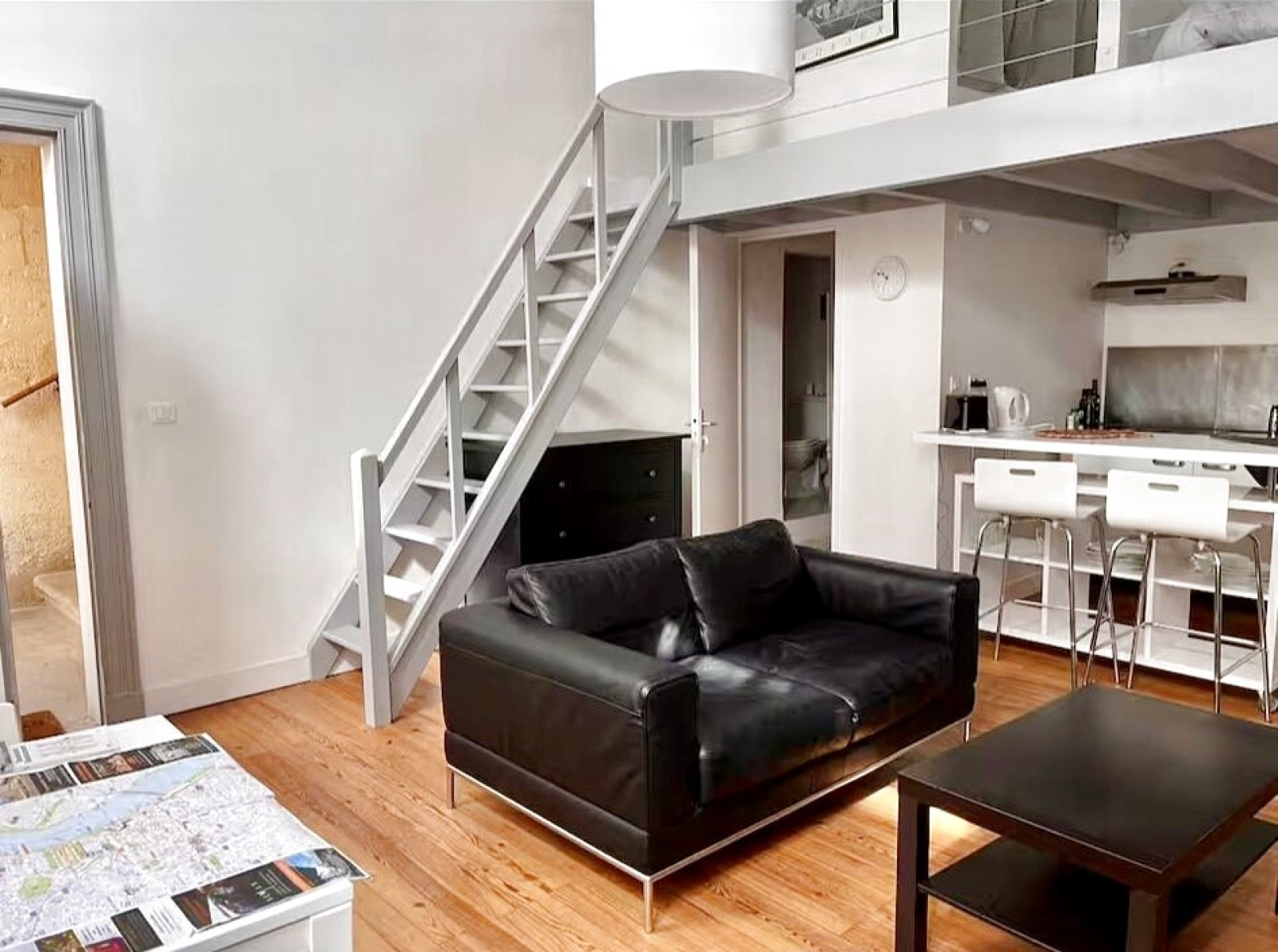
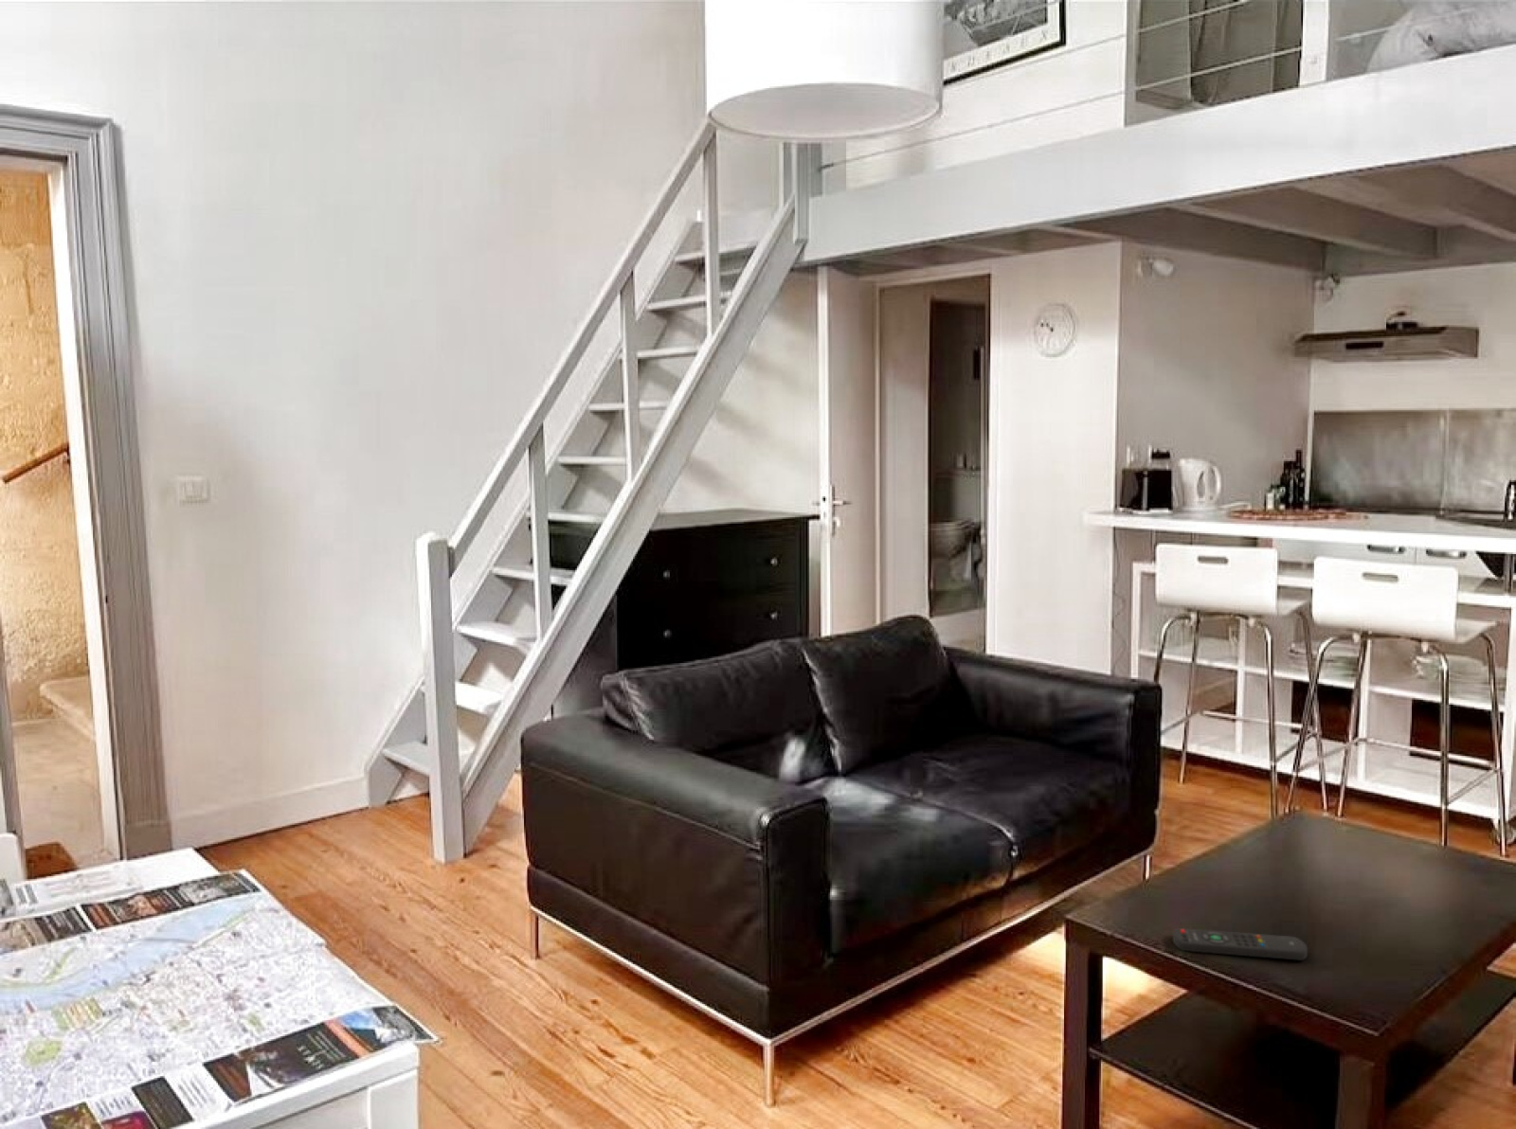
+ remote control [1172,927,1308,962]
